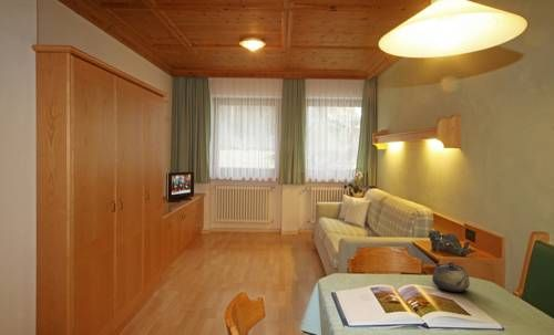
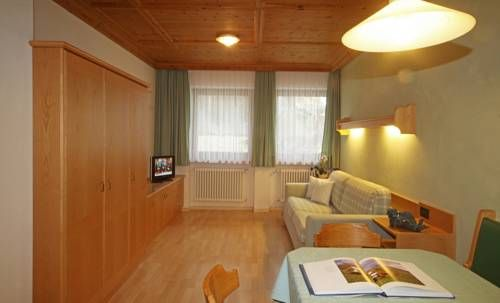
- teapot [431,261,471,293]
